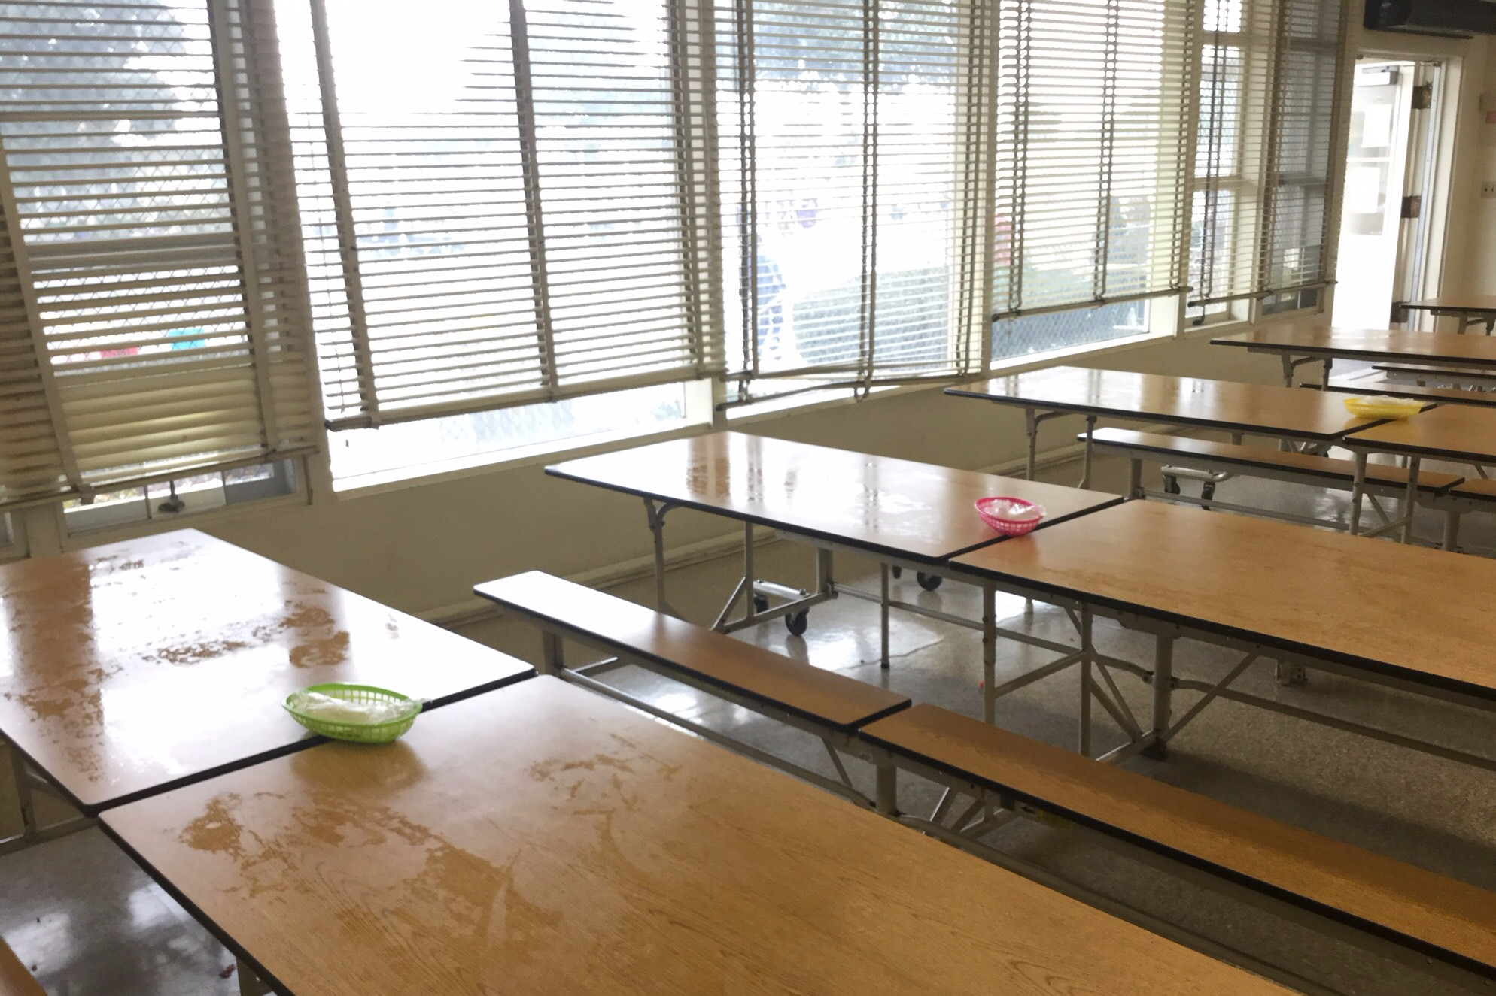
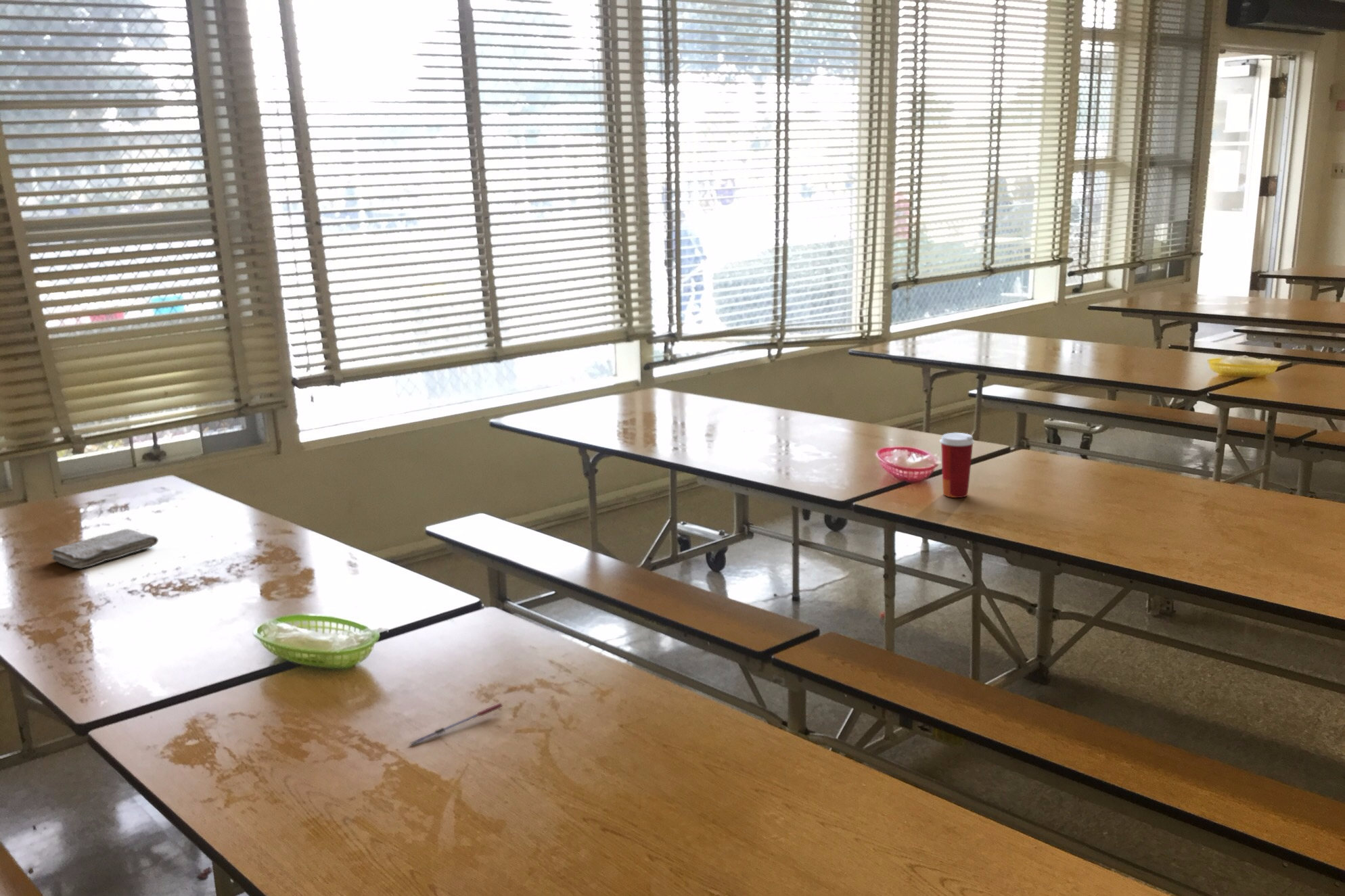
+ paper cup [939,432,975,498]
+ pen [409,702,503,746]
+ washcloth [50,528,159,569]
